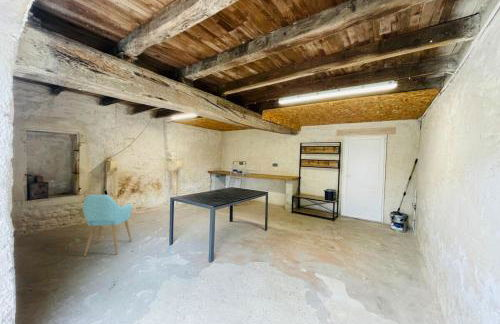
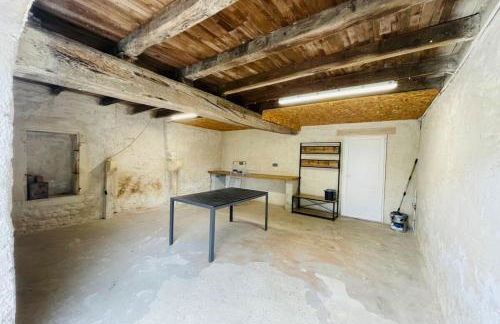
- chair [82,194,133,257]
